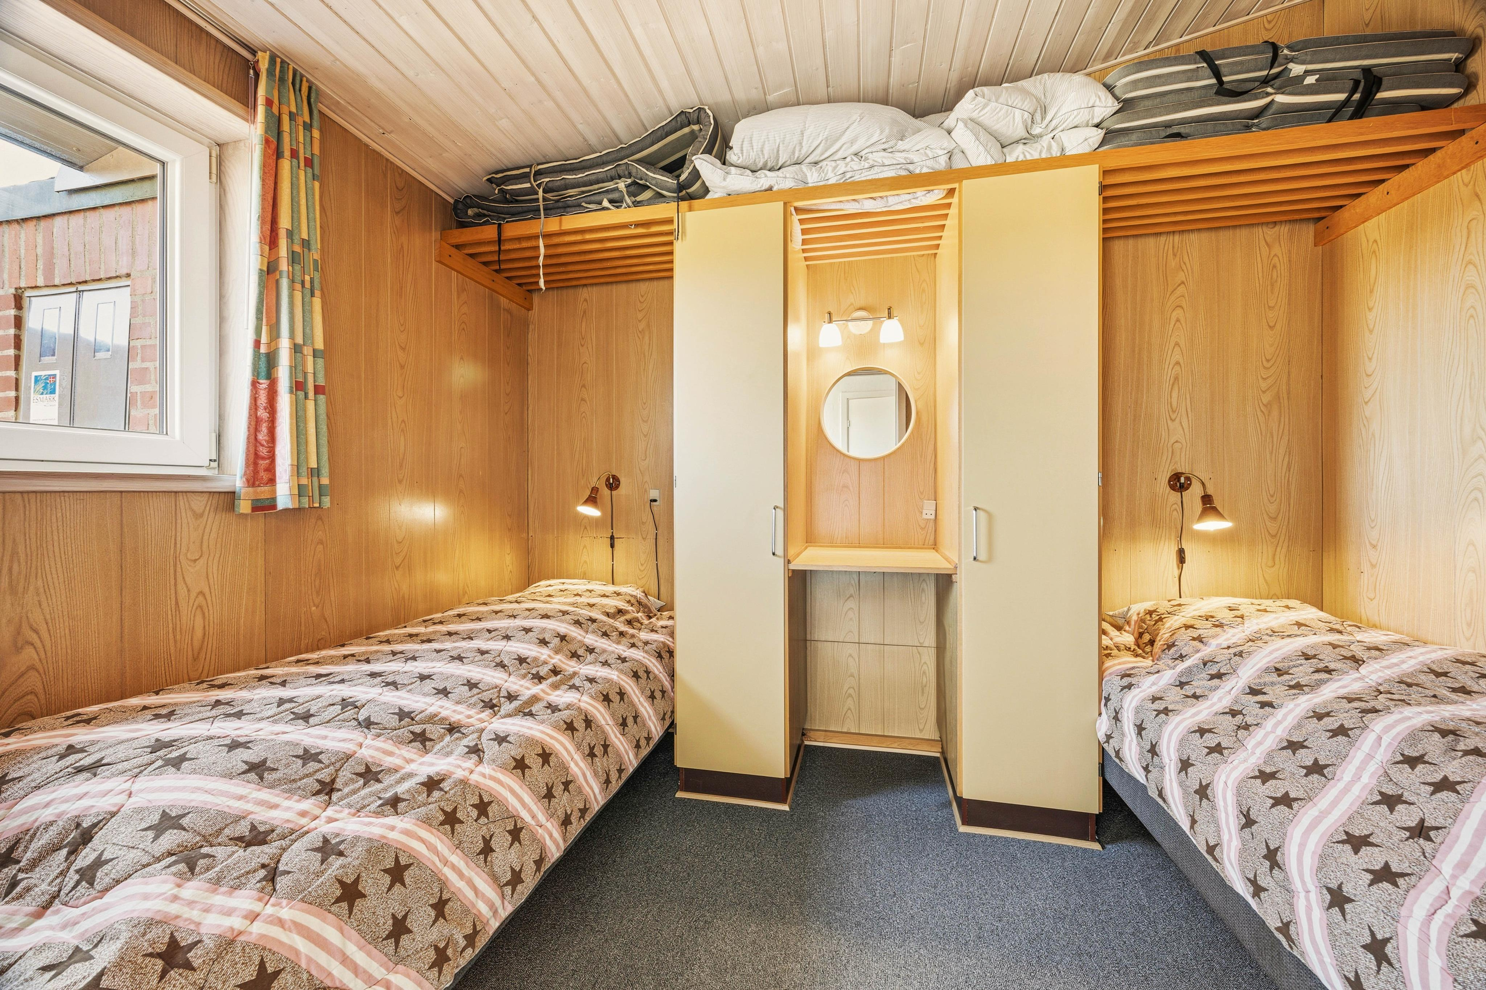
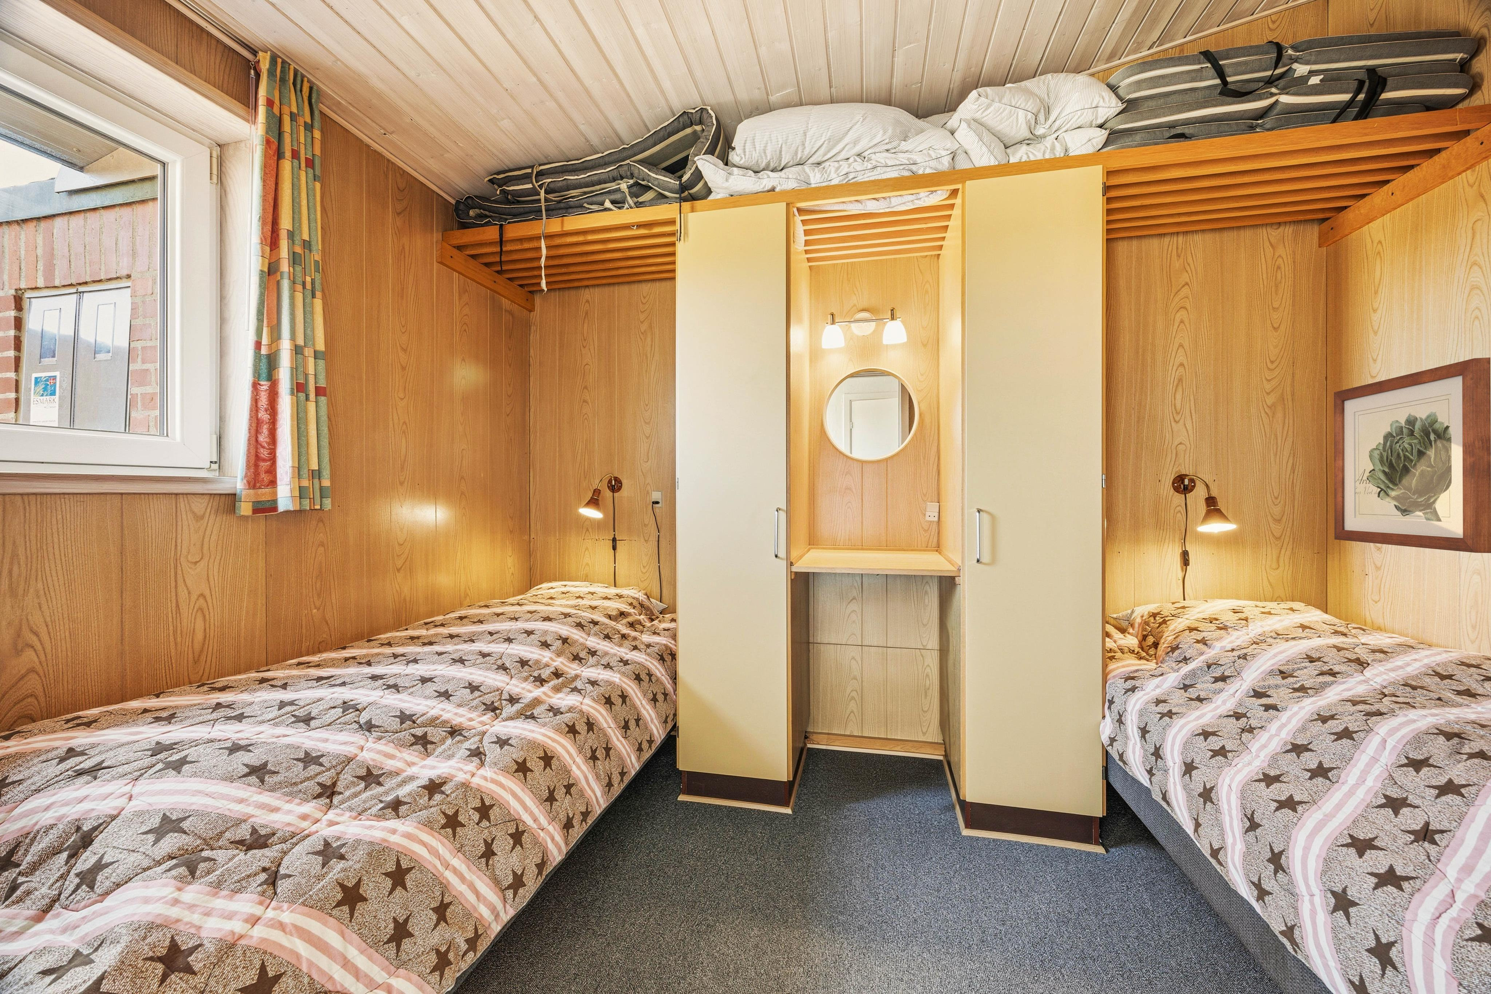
+ wall art [1333,357,1491,554]
